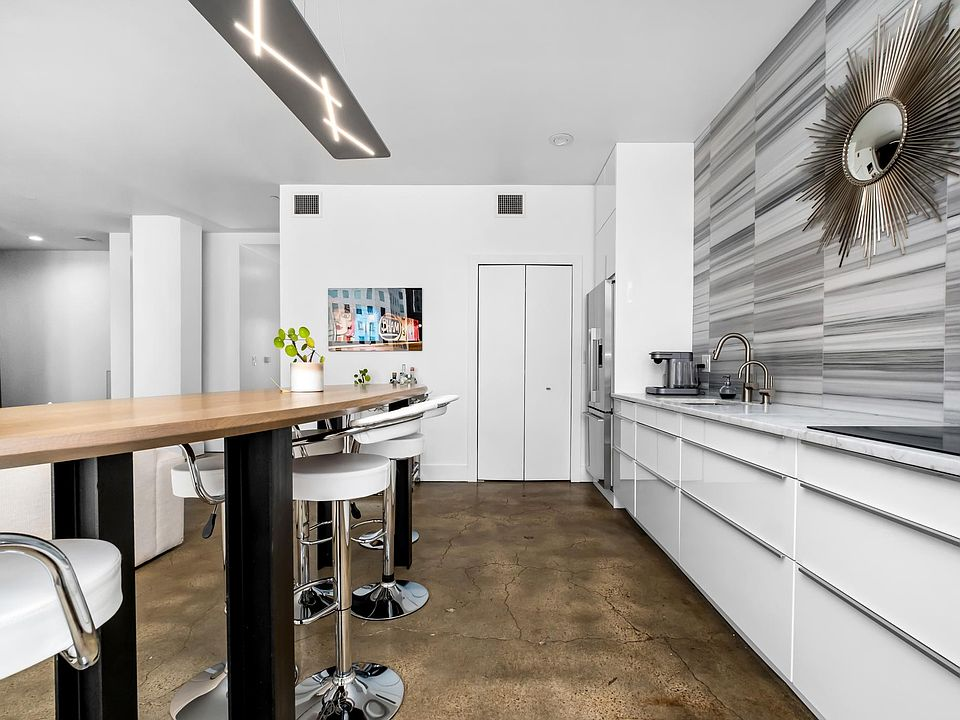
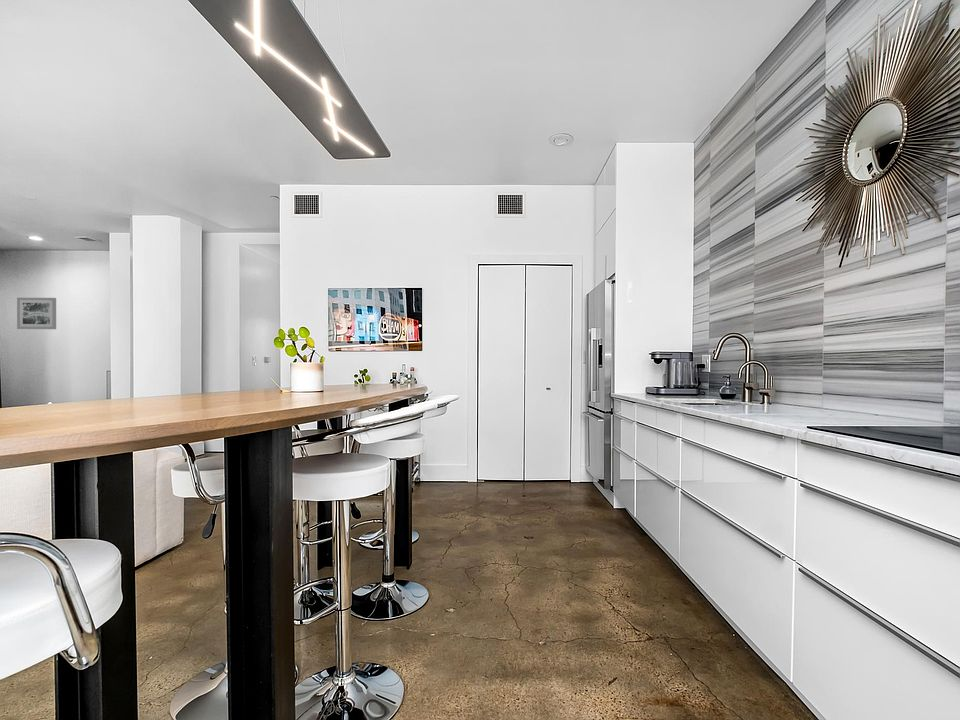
+ wall art [16,297,57,330]
